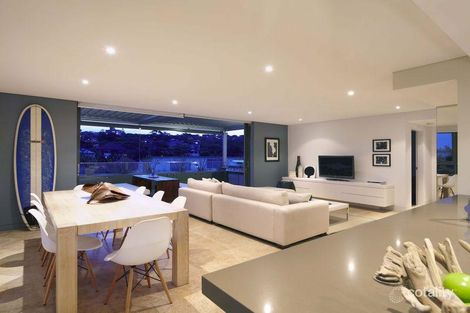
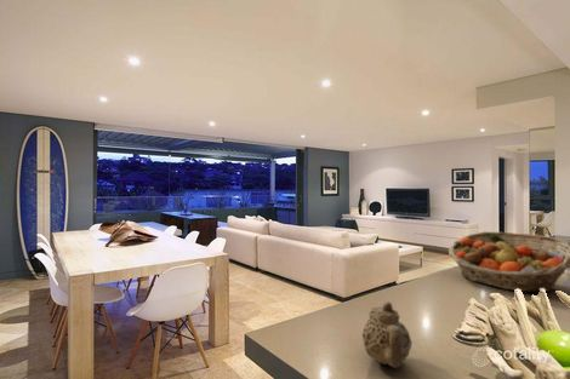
+ teapot [361,300,414,369]
+ fruit basket [448,230,570,293]
